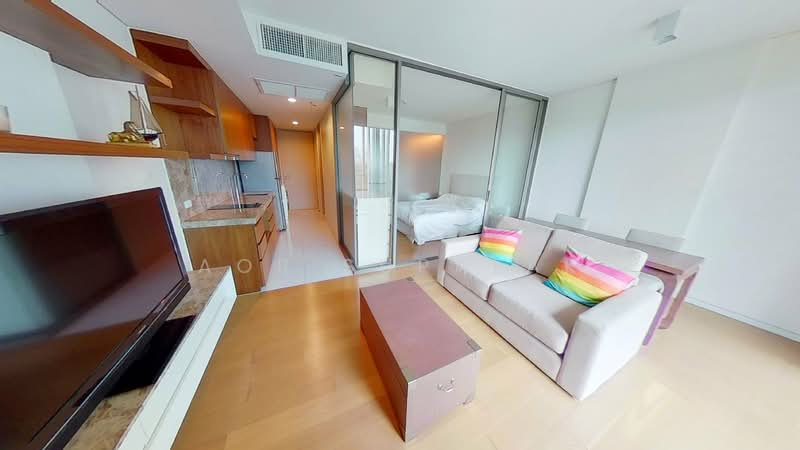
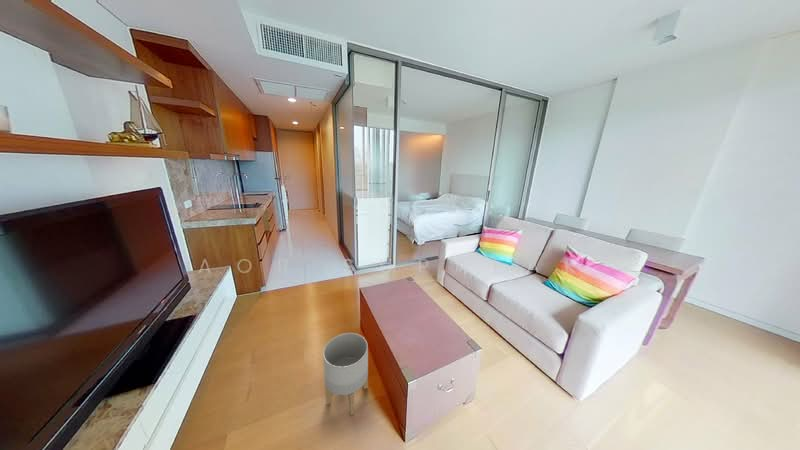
+ planter [322,332,369,416]
